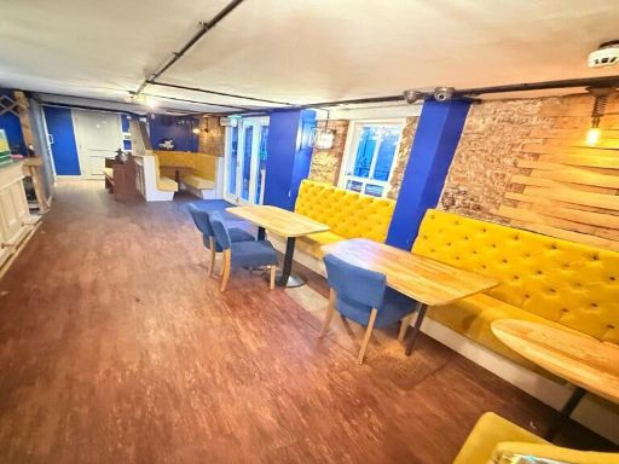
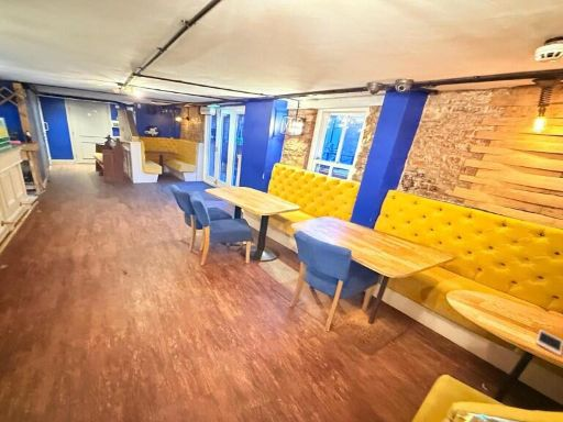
+ cell phone [534,329,563,357]
